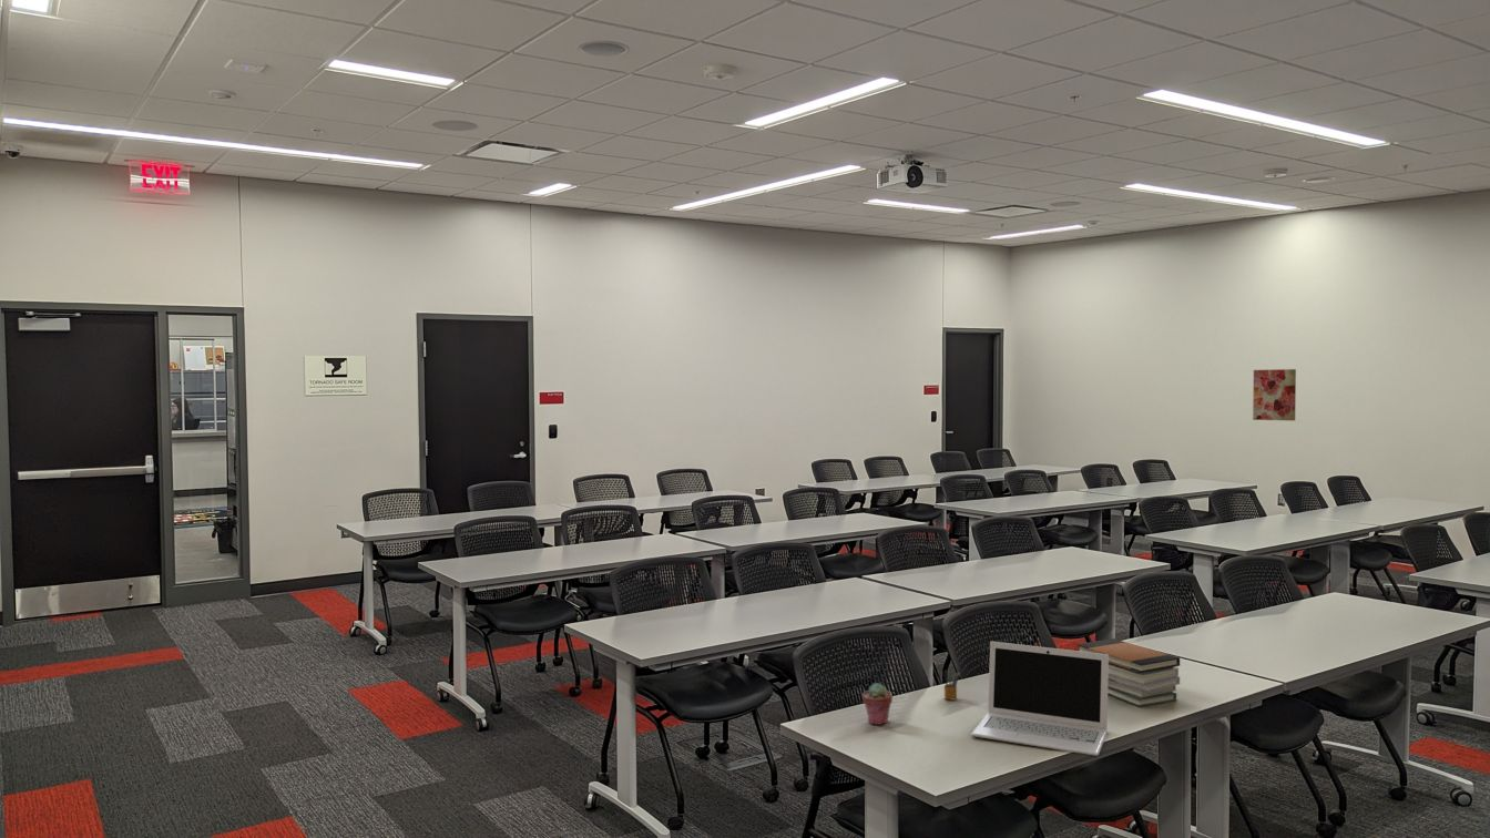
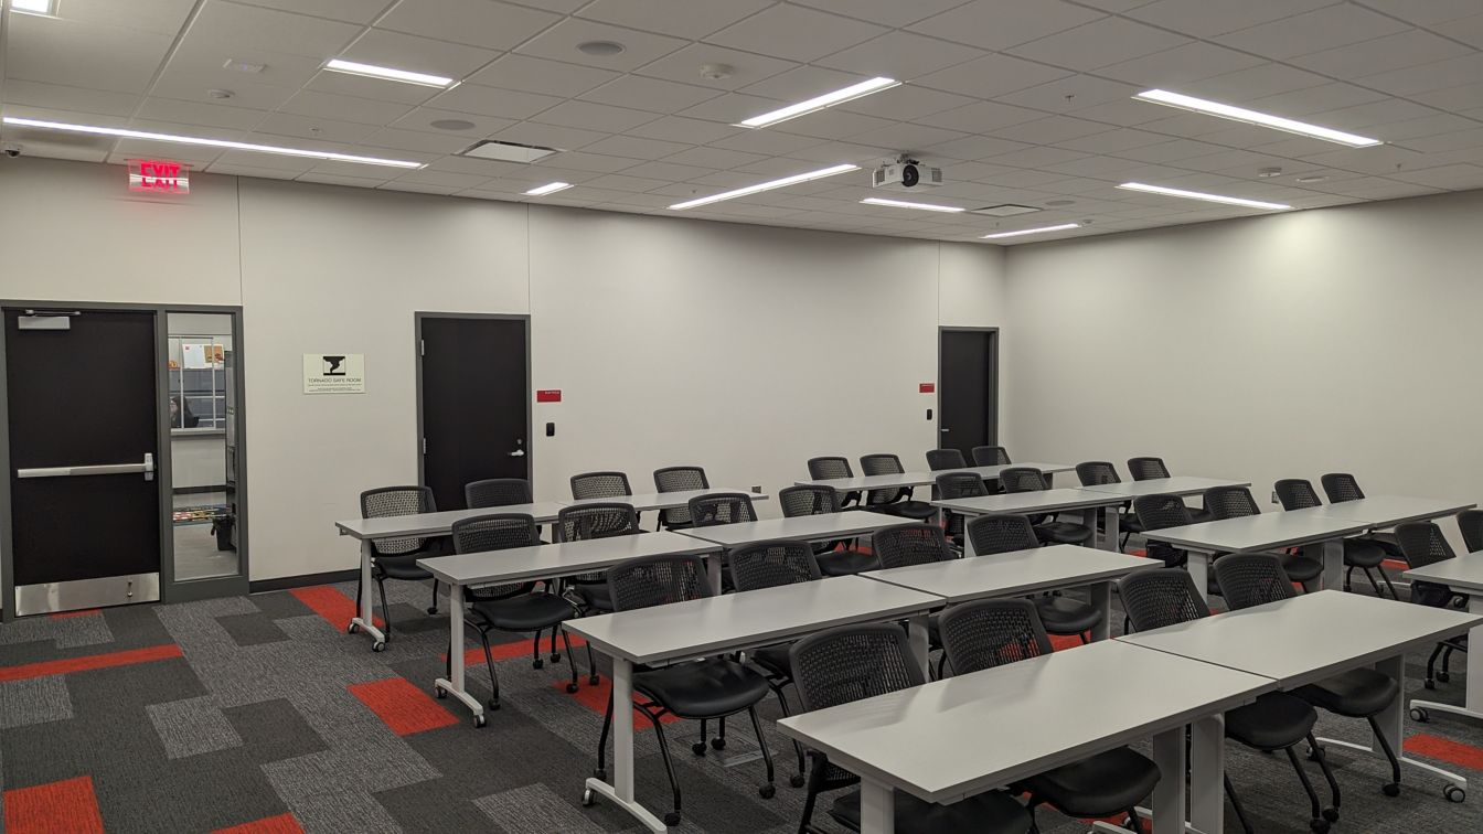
- pencil box [940,666,960,702]
- book stack [1075,637,1181,708]
- laptop [970,641,1109,757]
- wall art [1252,368,1297,421]
- potted succulent [861,682,894,726]
